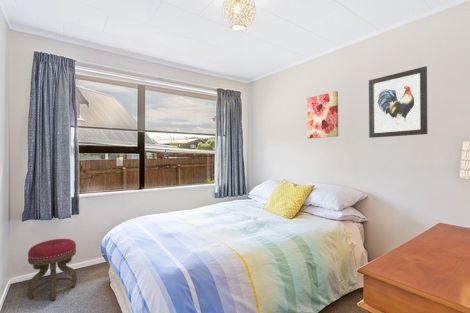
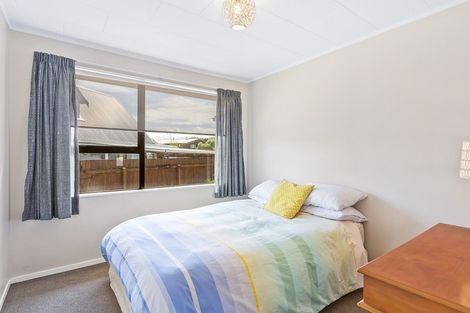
- stool [26,238,78,302]
- wall art [306,90,339,140]
- wall art [368,65,429,139]
